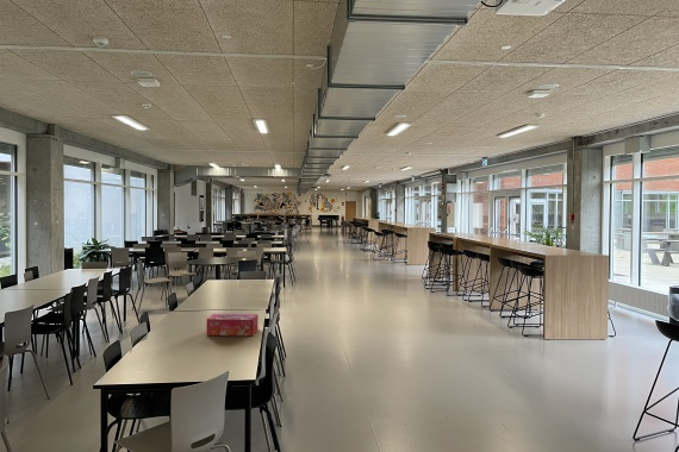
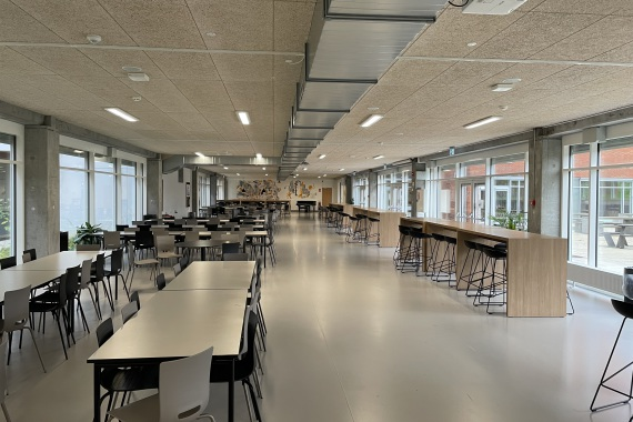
- tissue box [205,313,260,337]
